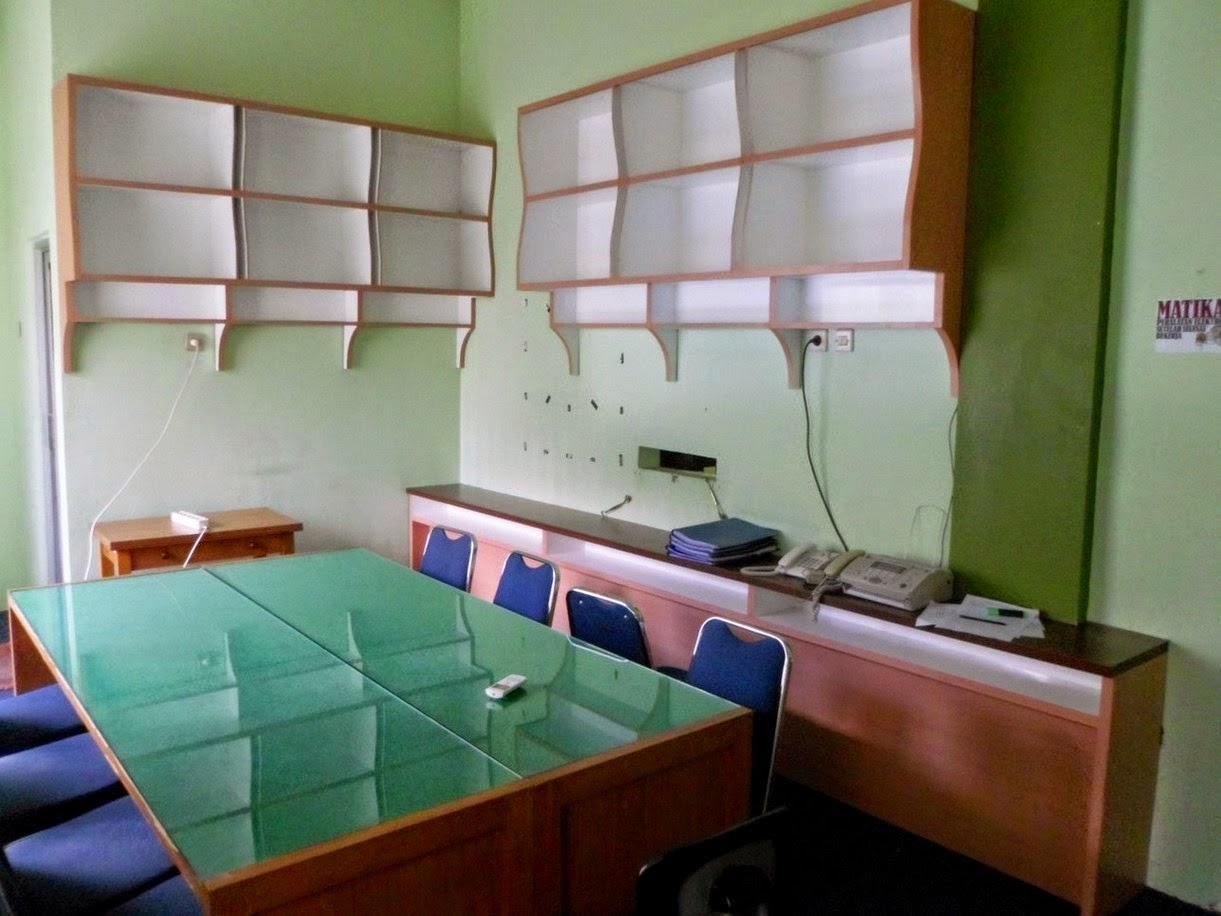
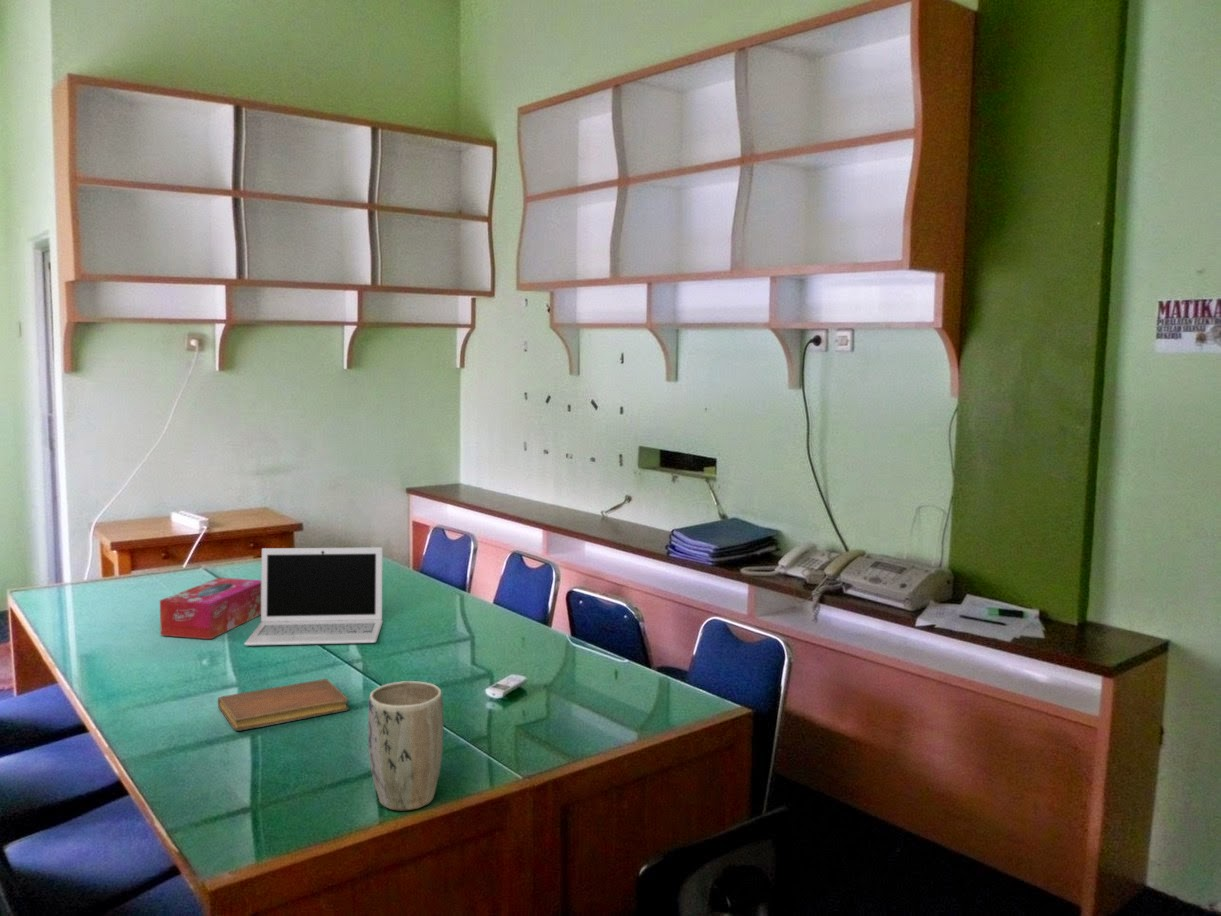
+ tissue box [159,577,261,640]
+ notebook [217,678,350,732]
+ plant pot [367,680,445,811]
+ laptop [243,546,384,647]
